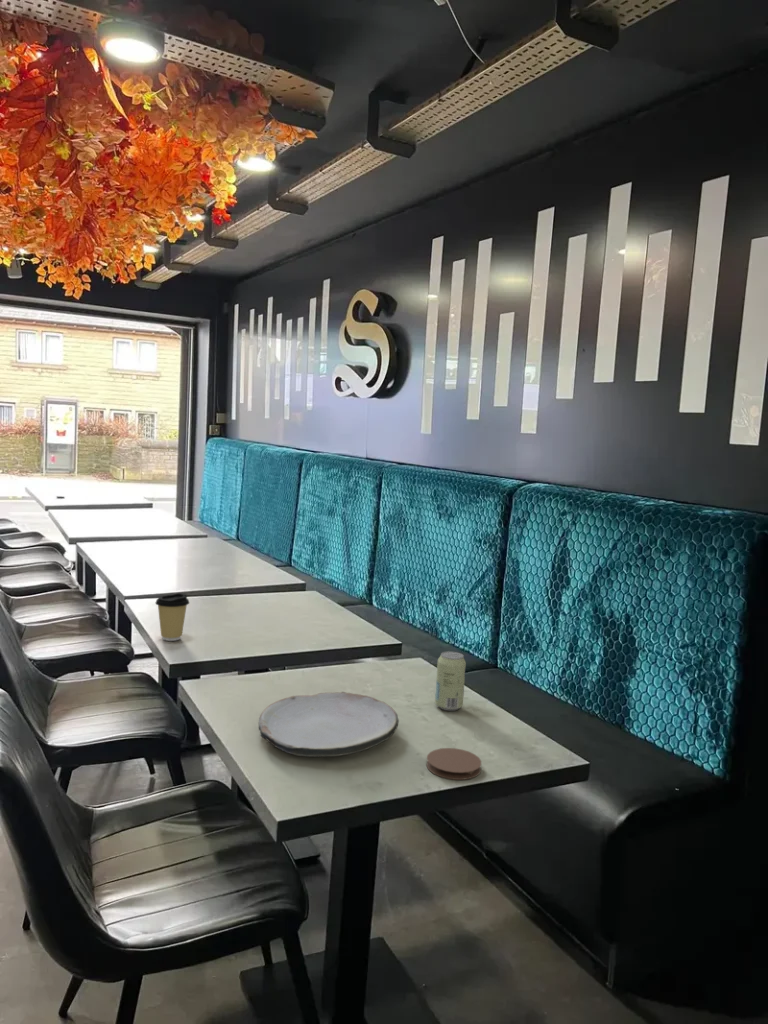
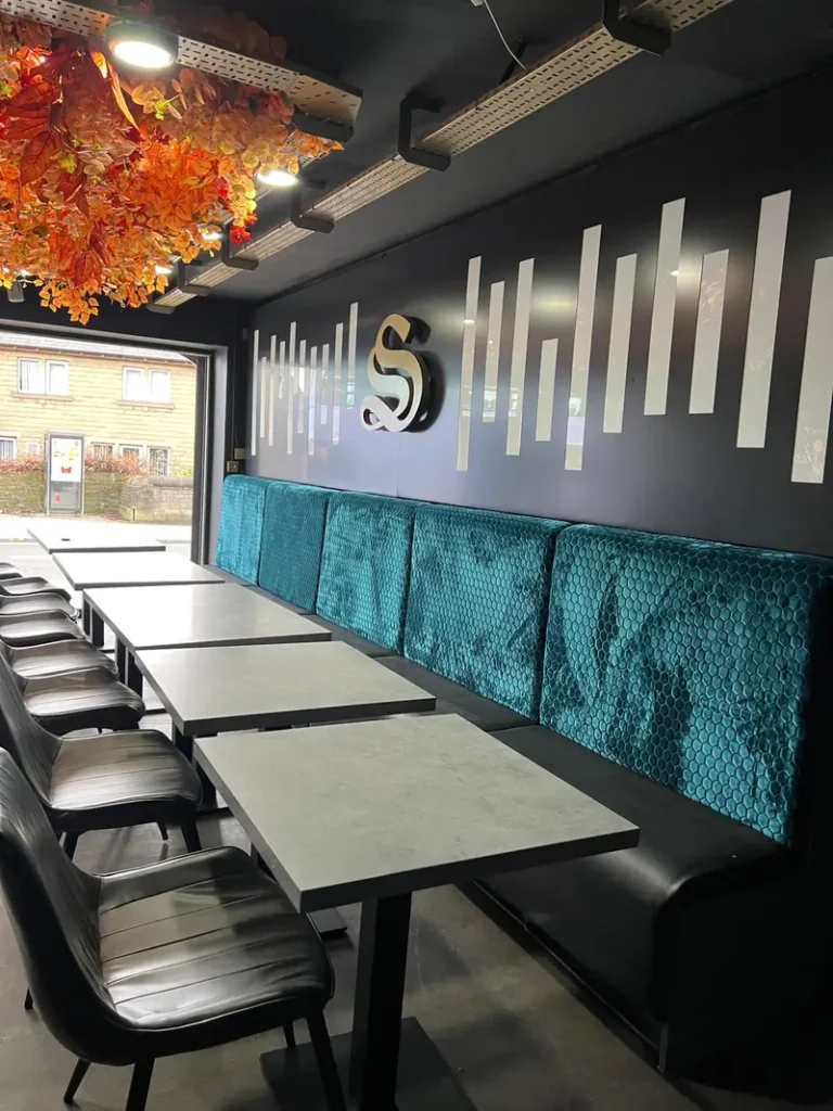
- coaster [425,747,482,781]
- coffee cup [154,592,190,642]
- beverage can [434,650,467,712]
- plate [258,691,400,757]
